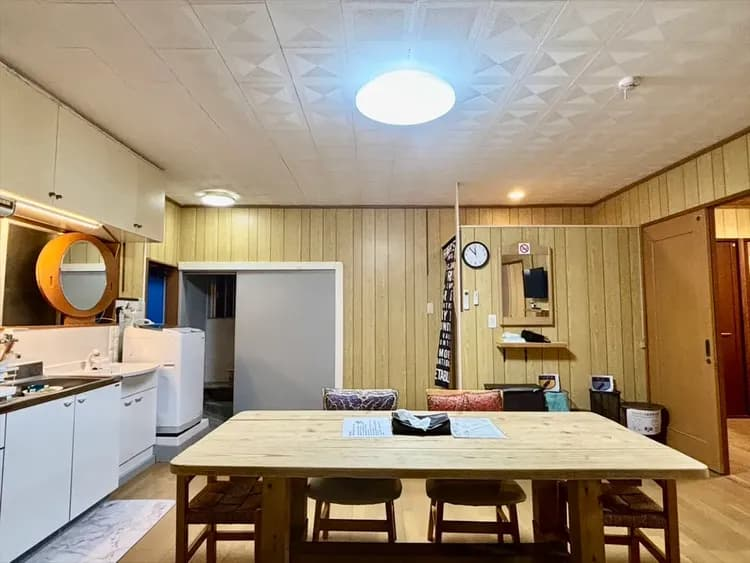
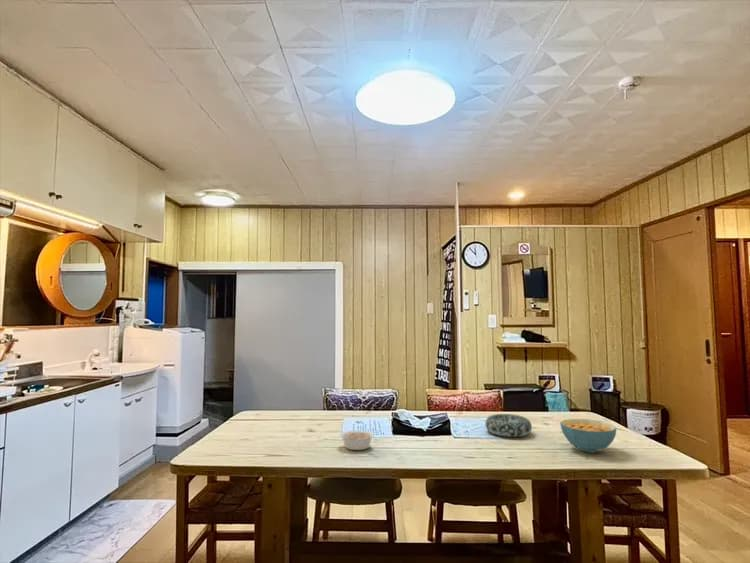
+ cereal bowl [559,418,617,454]
+ decorative bowl [484,413,533,438]
+ legume [339,430,375,451]
